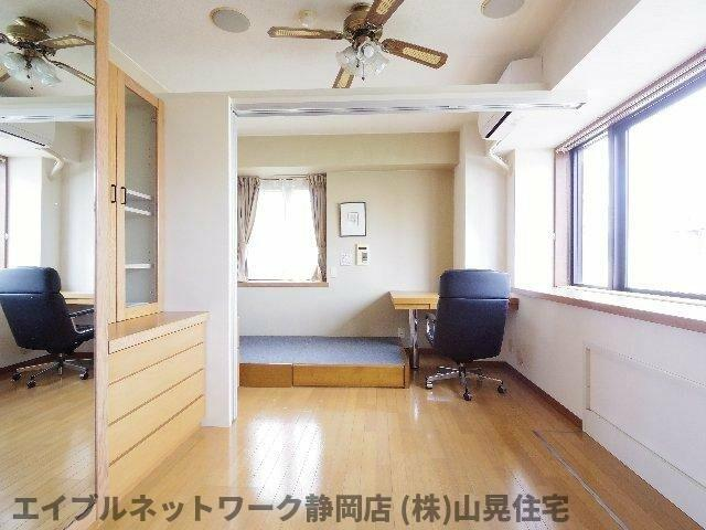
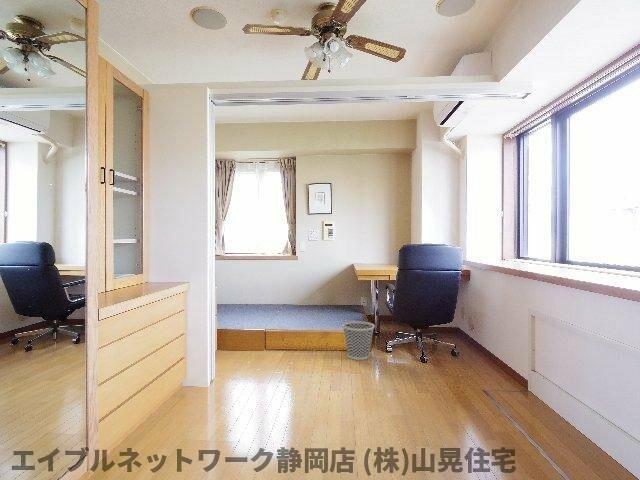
+ wastebasket [342,320,376,361]
